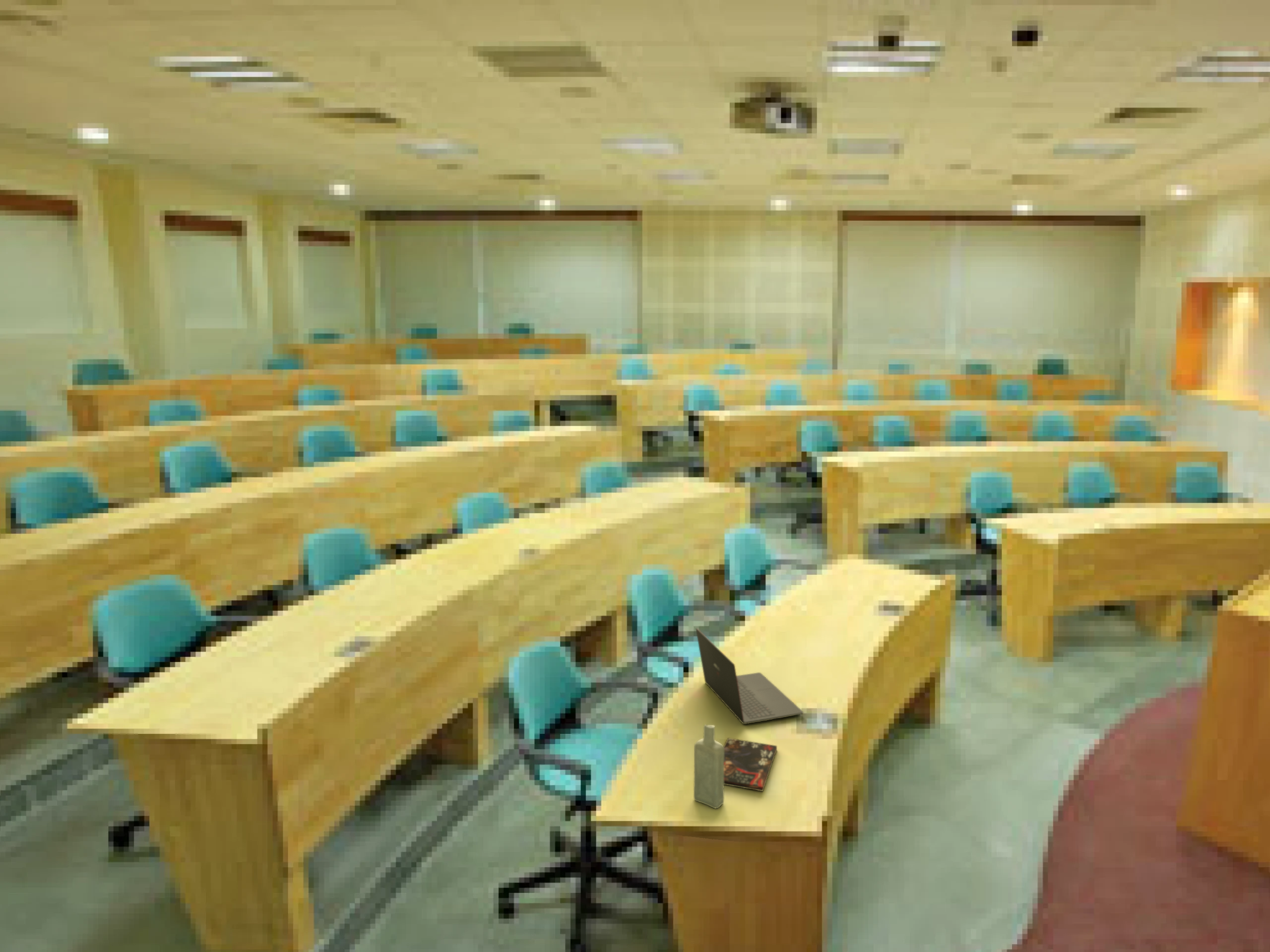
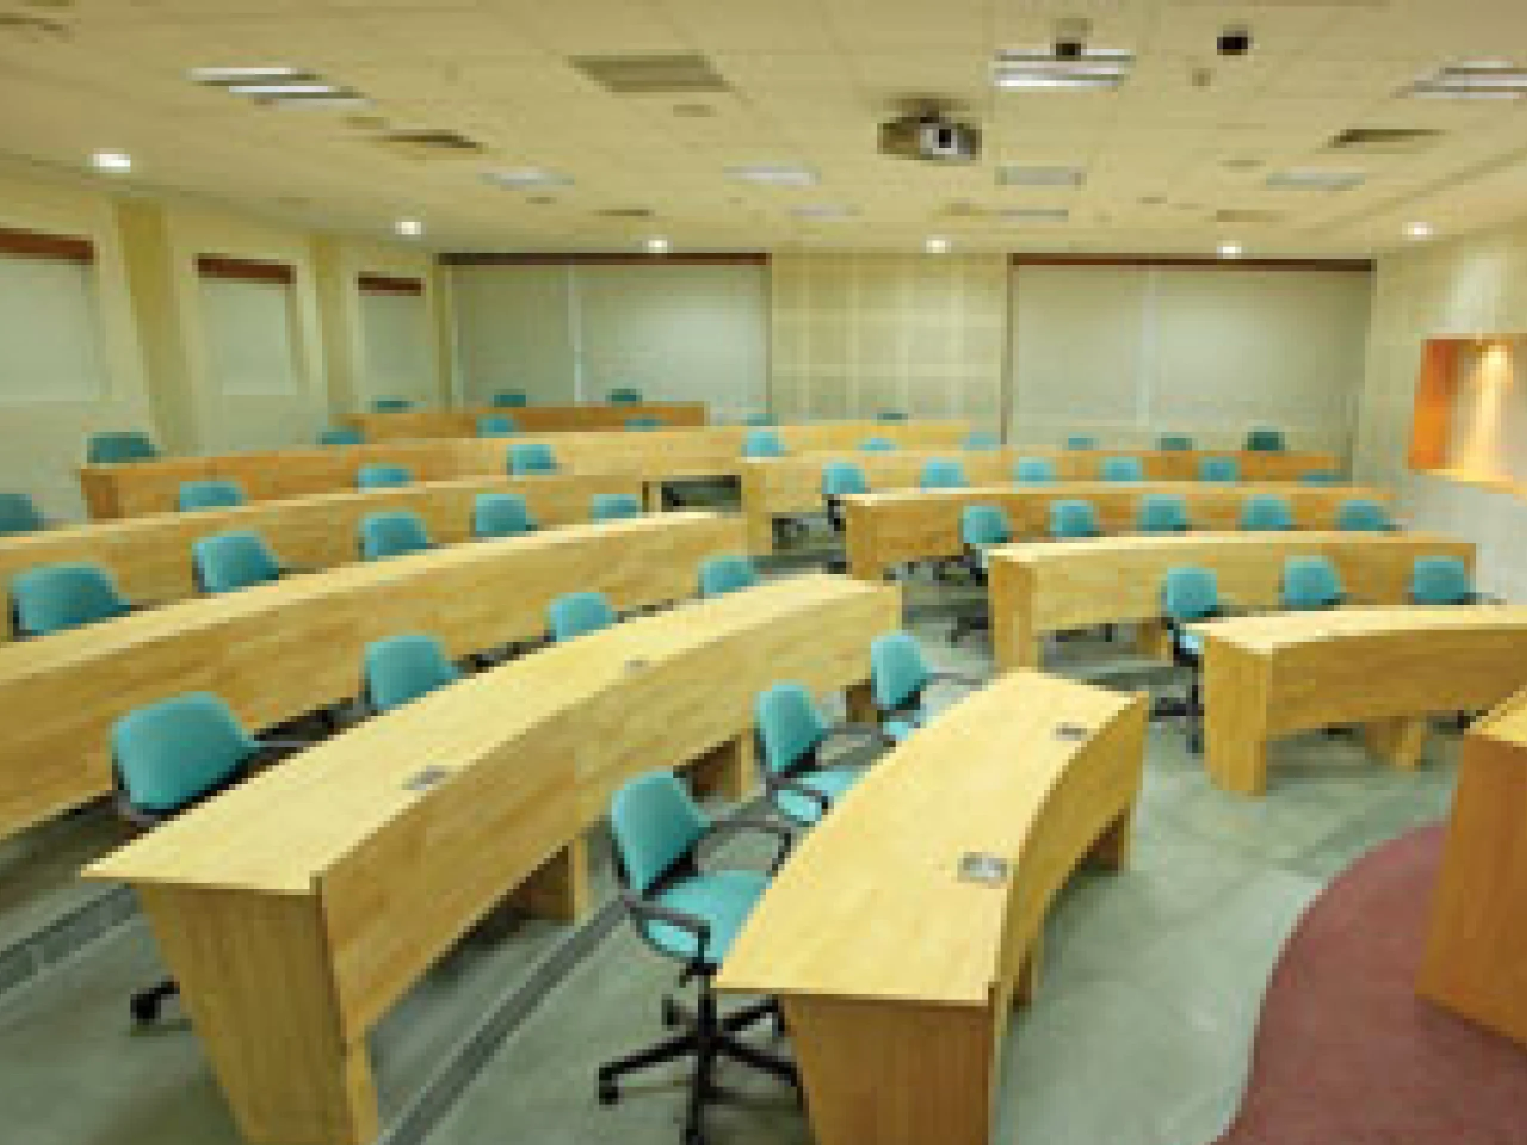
- bottle [693,724,724,809]
- book [724,737,777,792]
- laptop [696,628,804,724]
